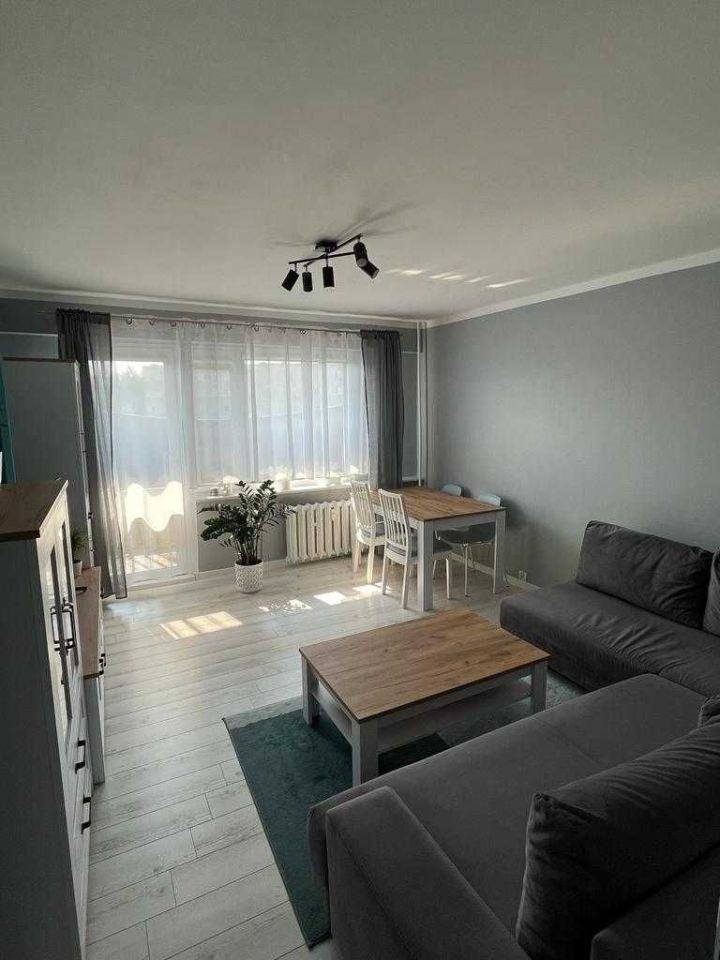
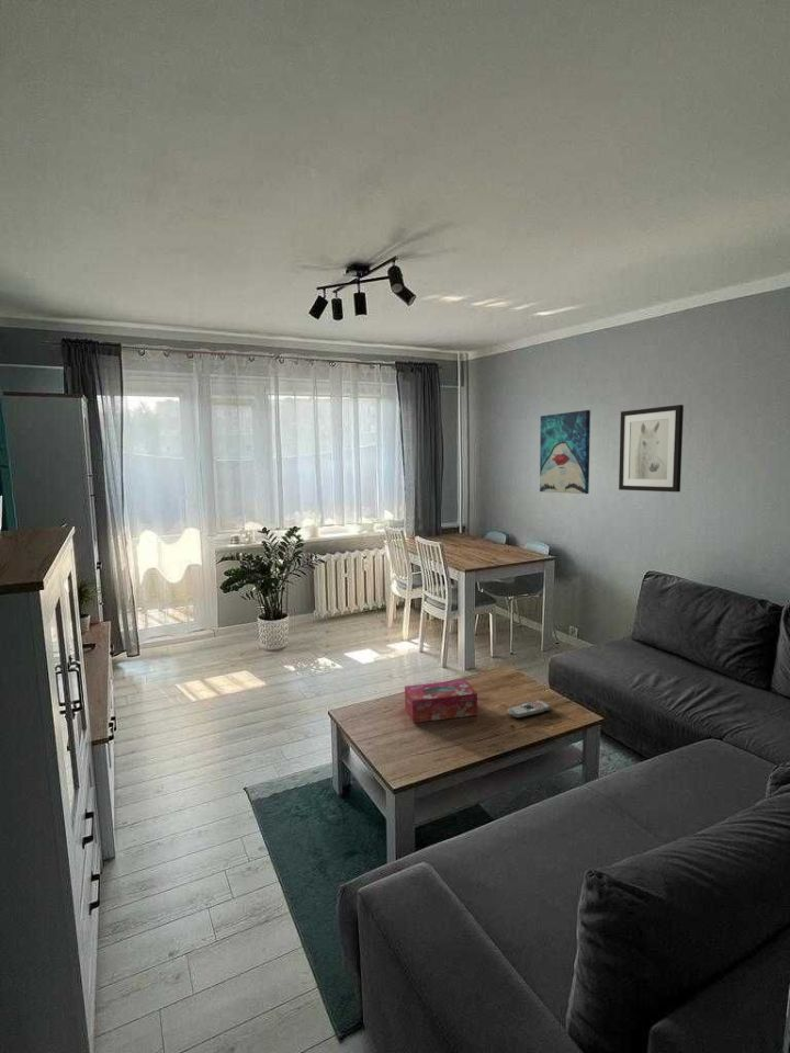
+ wall art [539,409,591,495]
+ remote control [507,699,552,720]
+ tissue box [404,679,478,724]
+ wall art [618,404,685,494]
